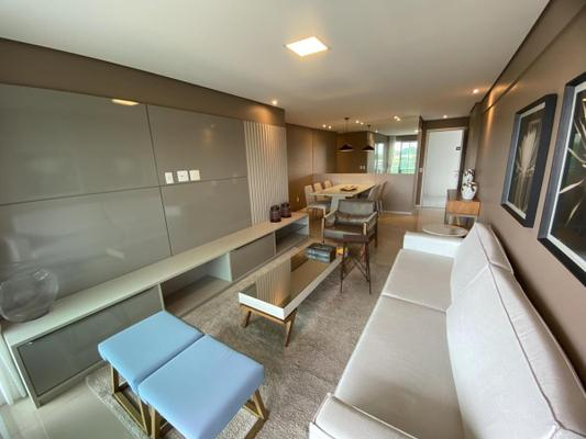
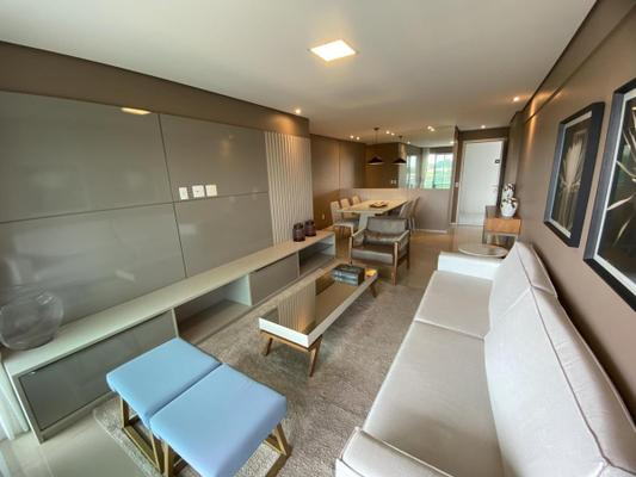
- side table [339,233,373,295]
